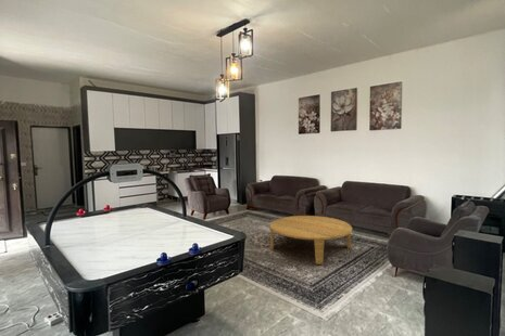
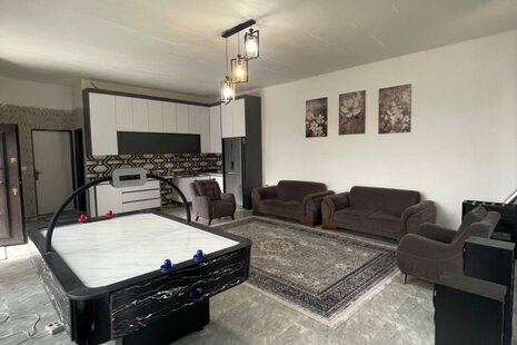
- coffee table [269,215,353,266]
